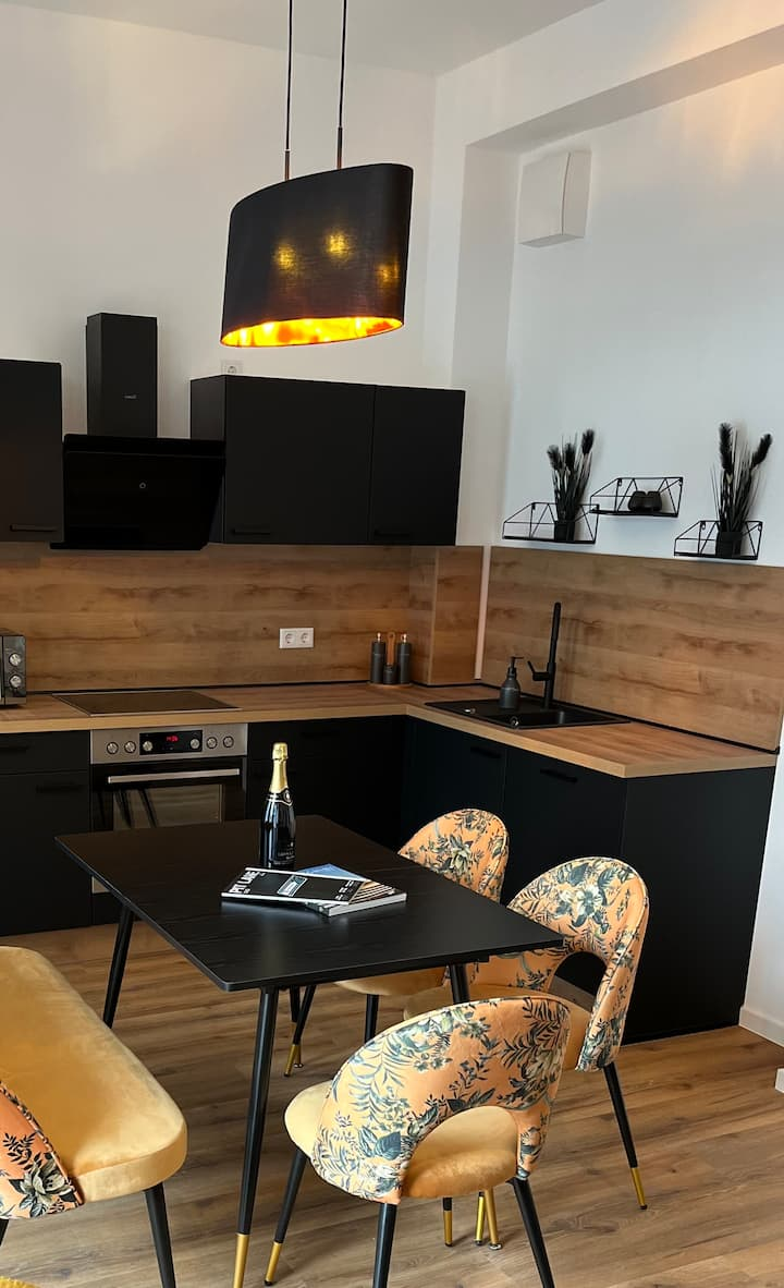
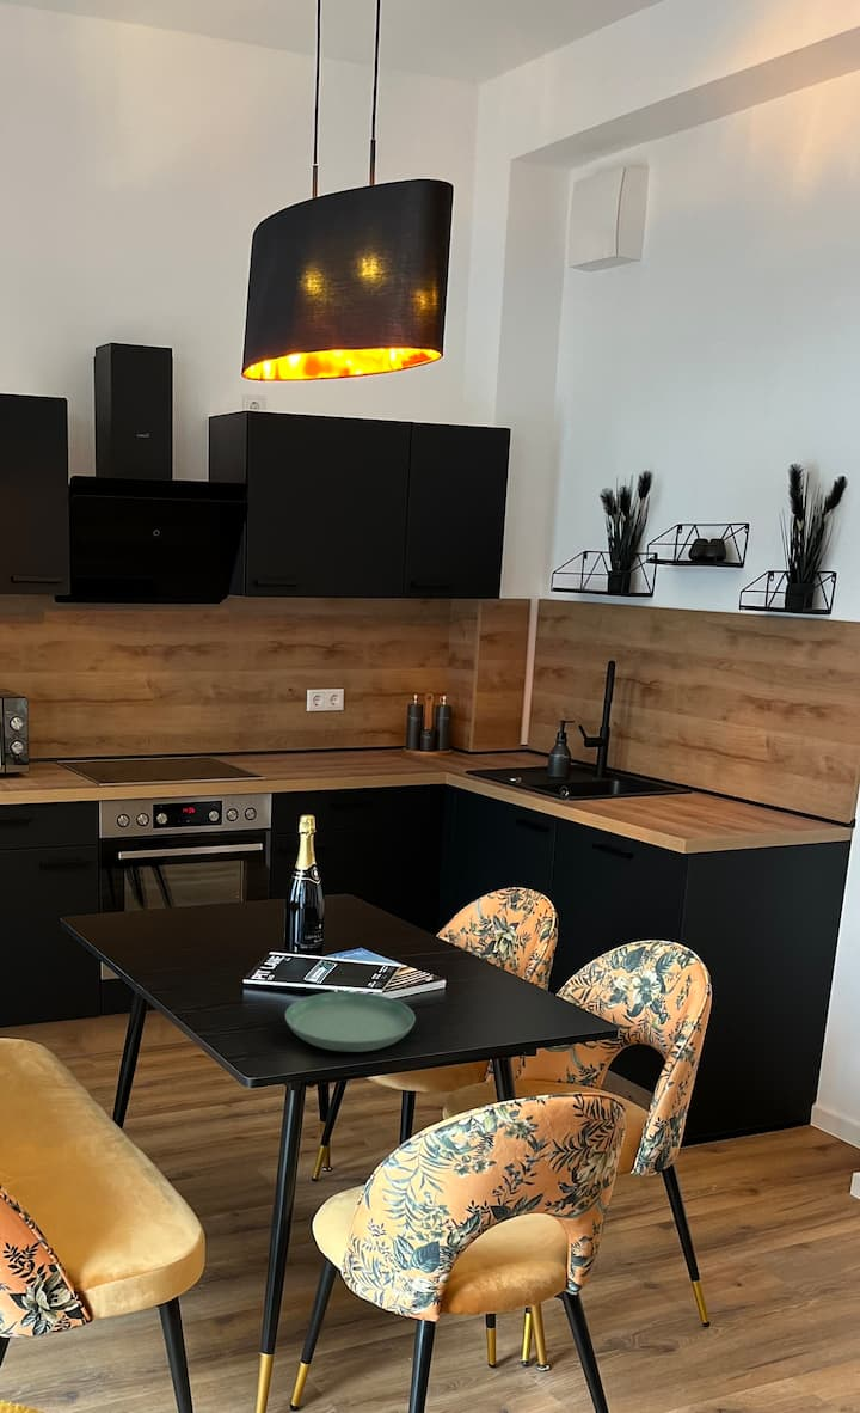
+ saucer [284,991,417,1053]
